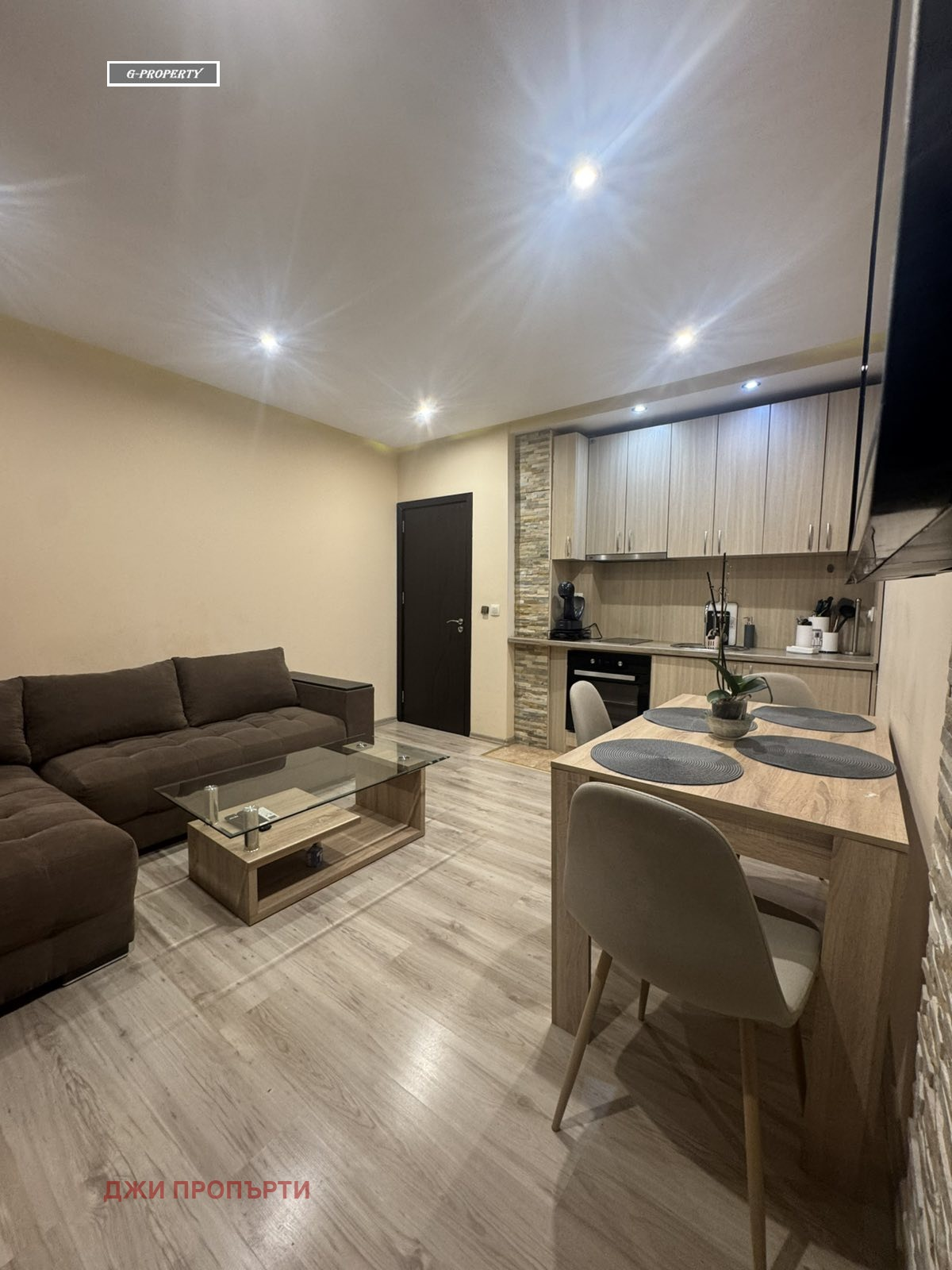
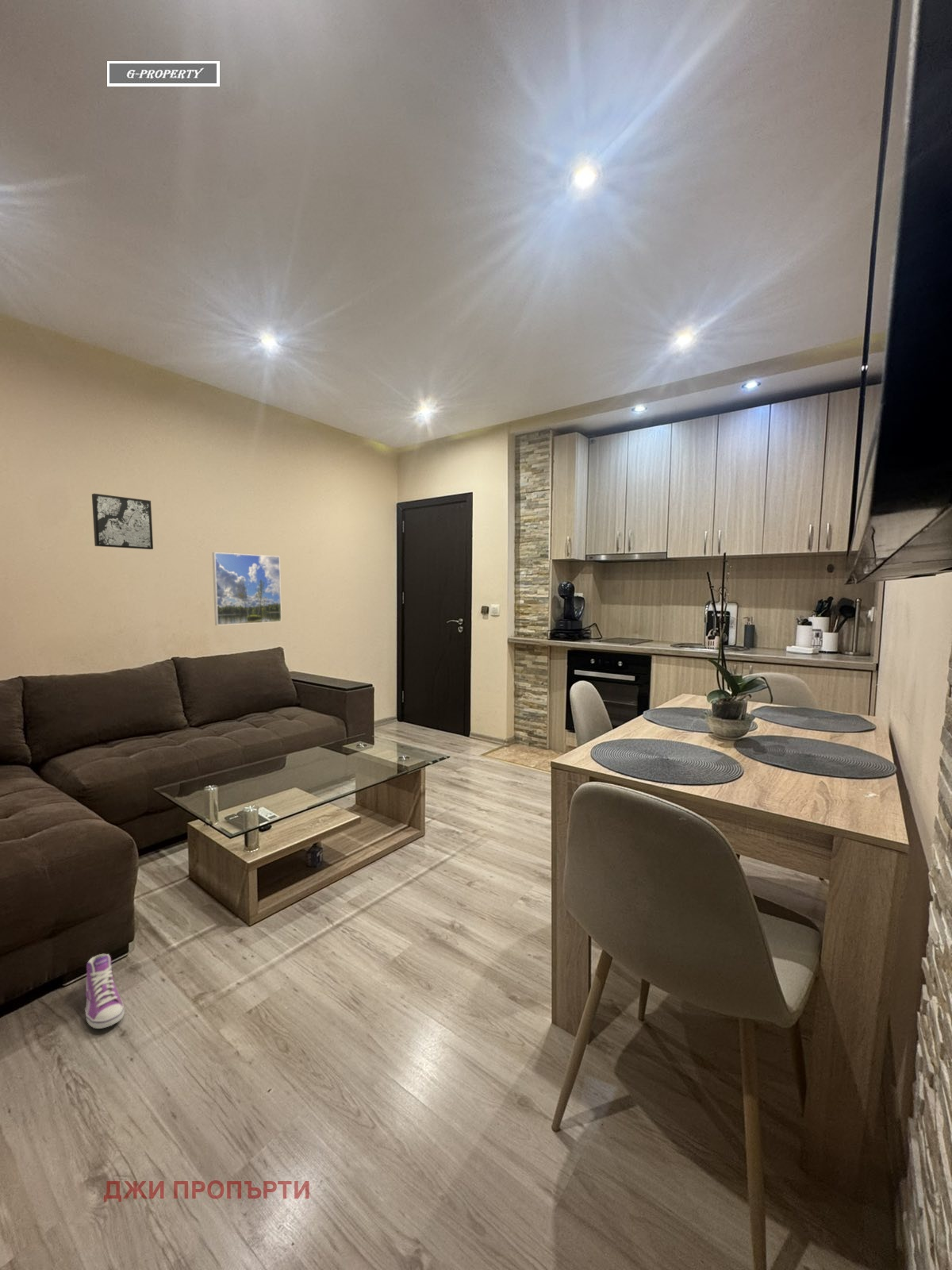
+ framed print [212,552,282,626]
+ sneaker [84,953,125,1029]
+ wall art [91,493,154,550]
